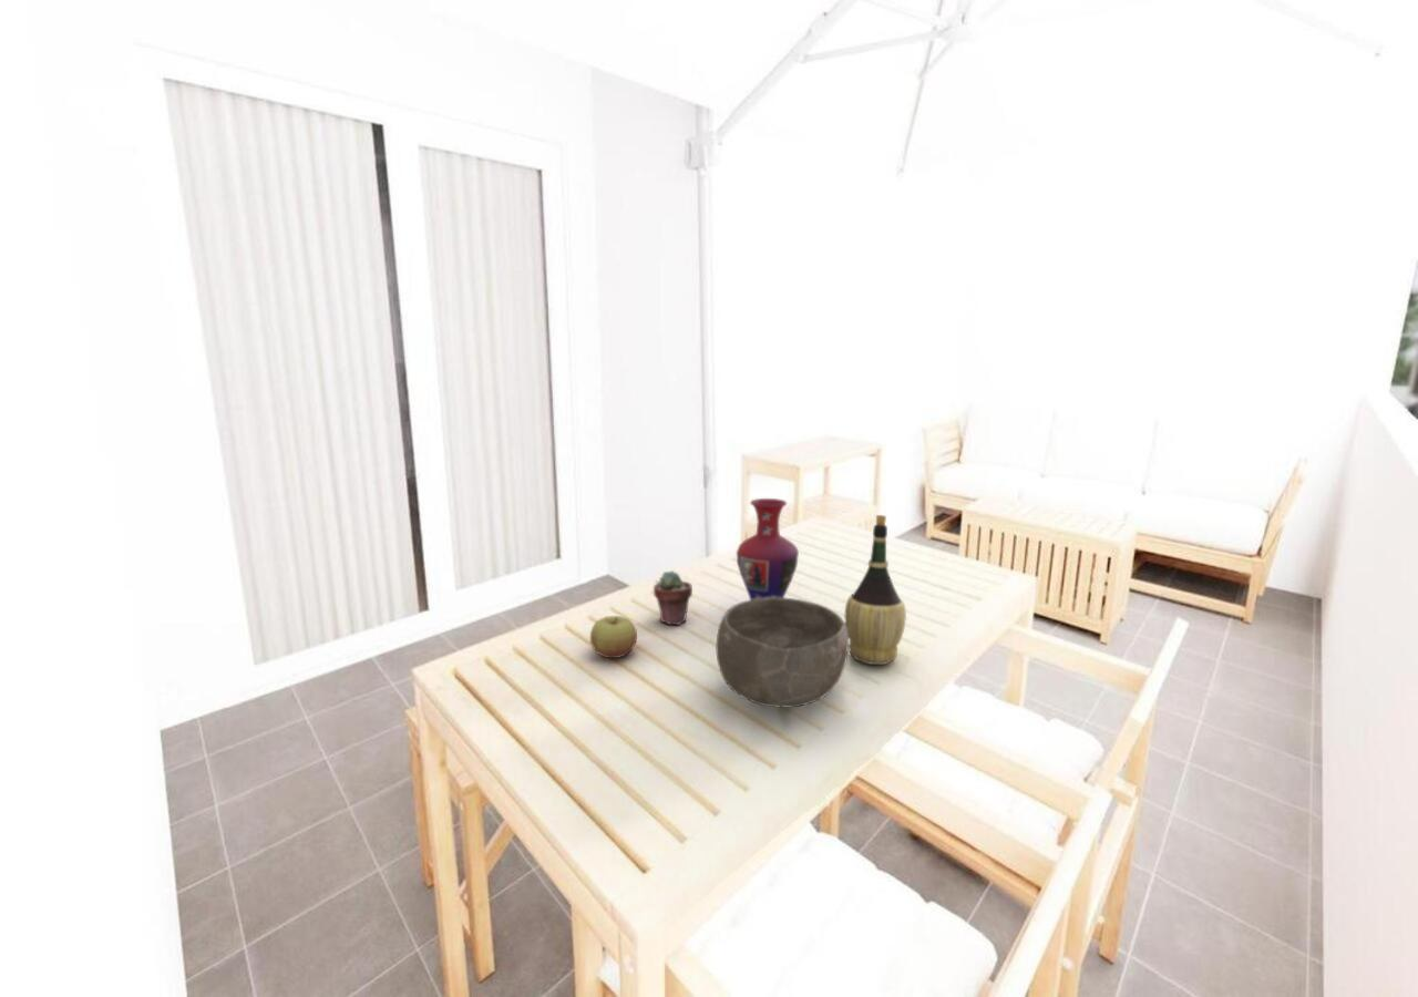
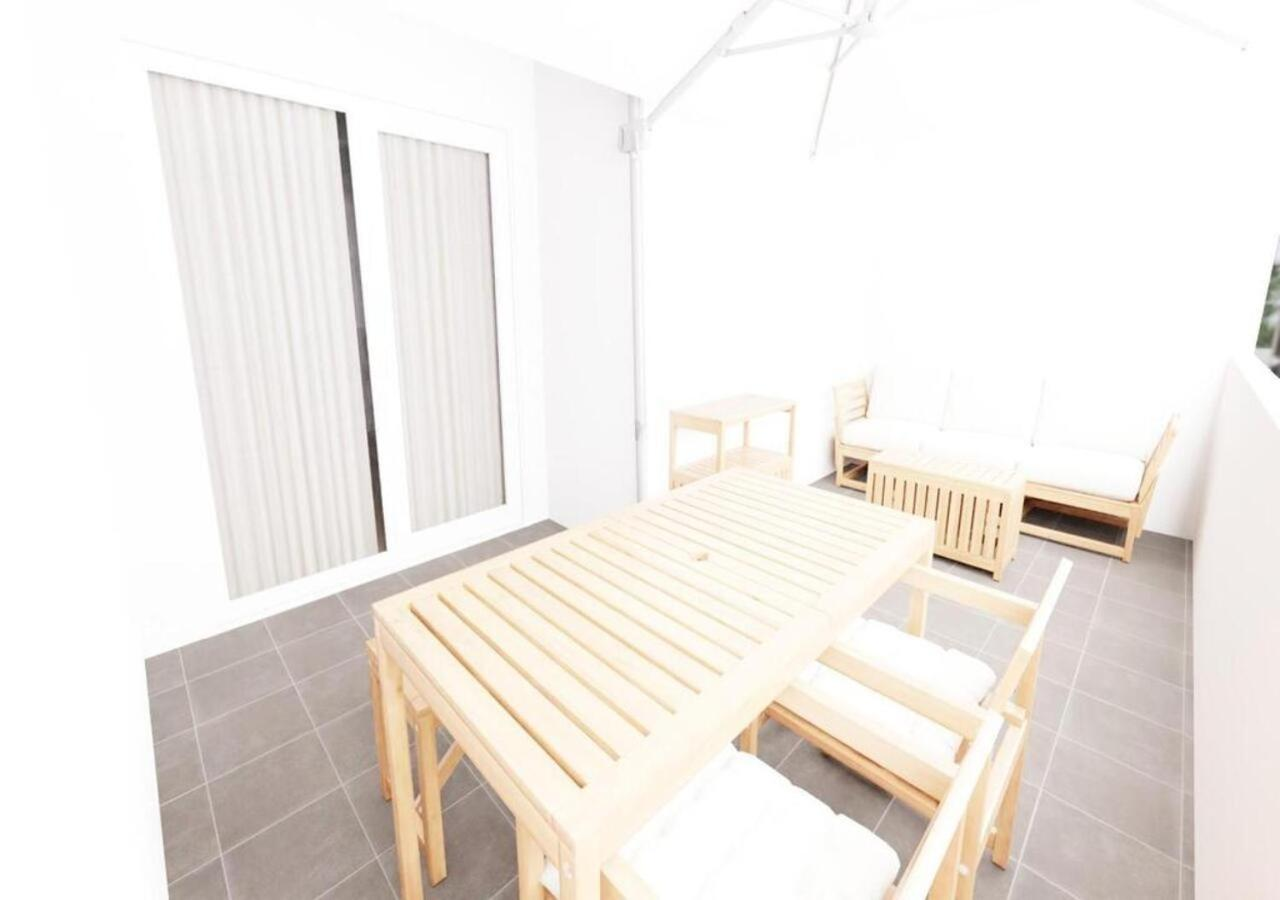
- potted succulent [653,569,693,626]
- vase [736,497,800,600]
- apple [589,615,638,659]
- bowl [715,597,850,709]
- wine bottle [844,514,907,666]
